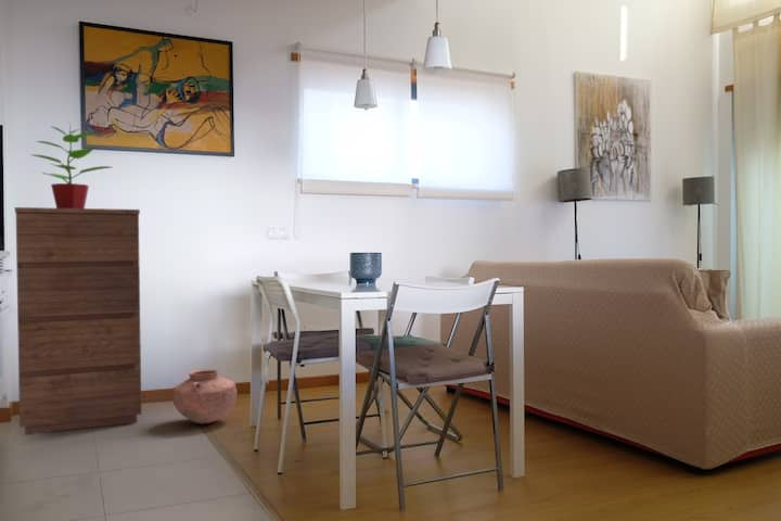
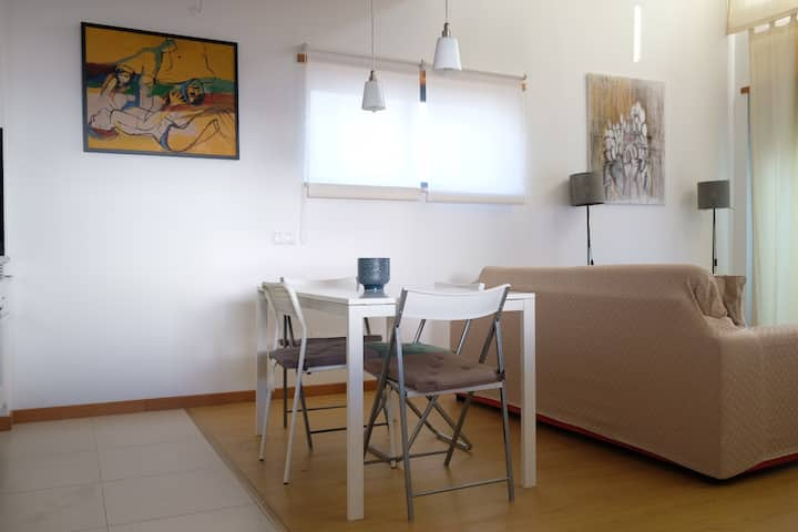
- vase [171,368,238,424]
- potted plant [31,123,113,208]
- dresser [14,206,142,436]
